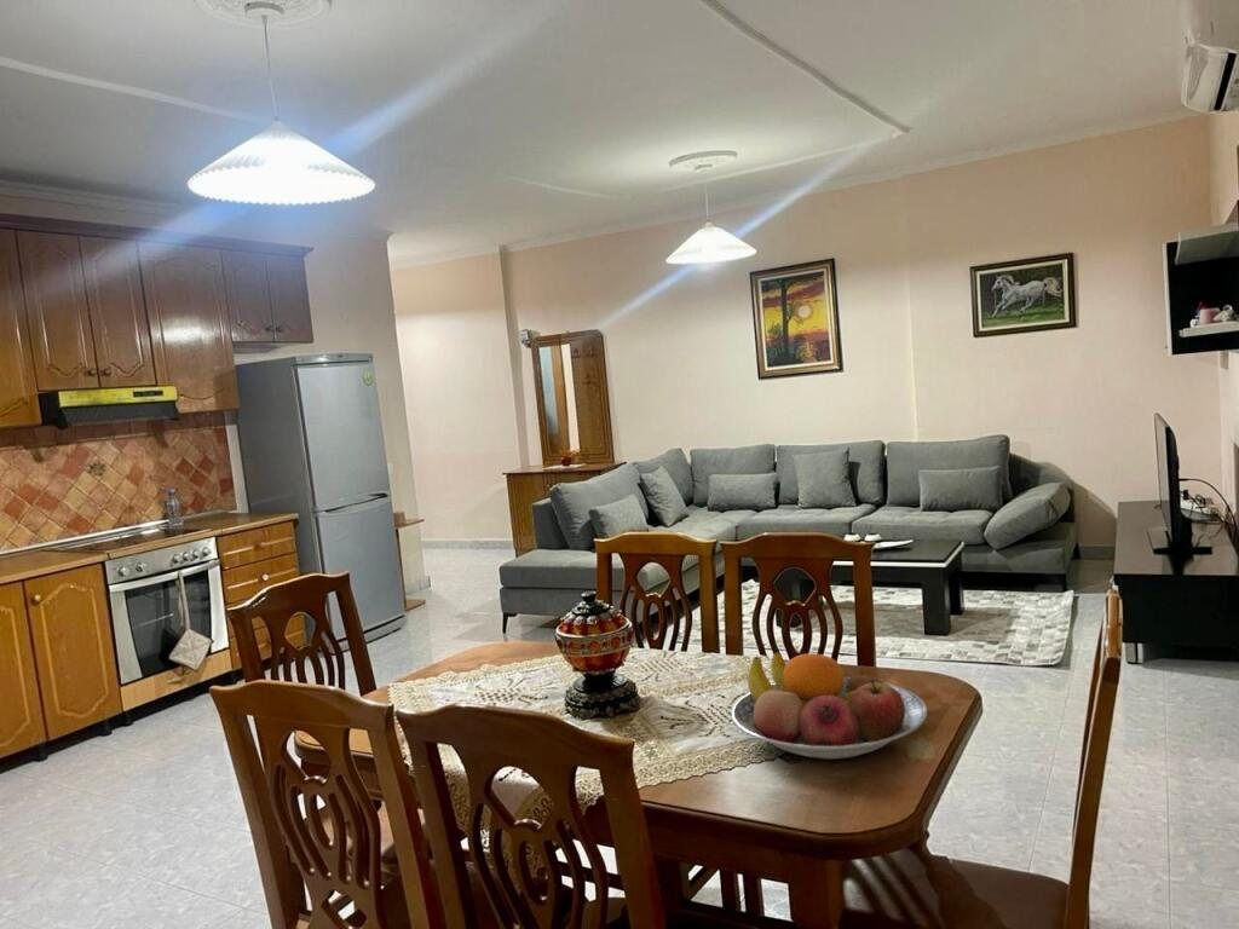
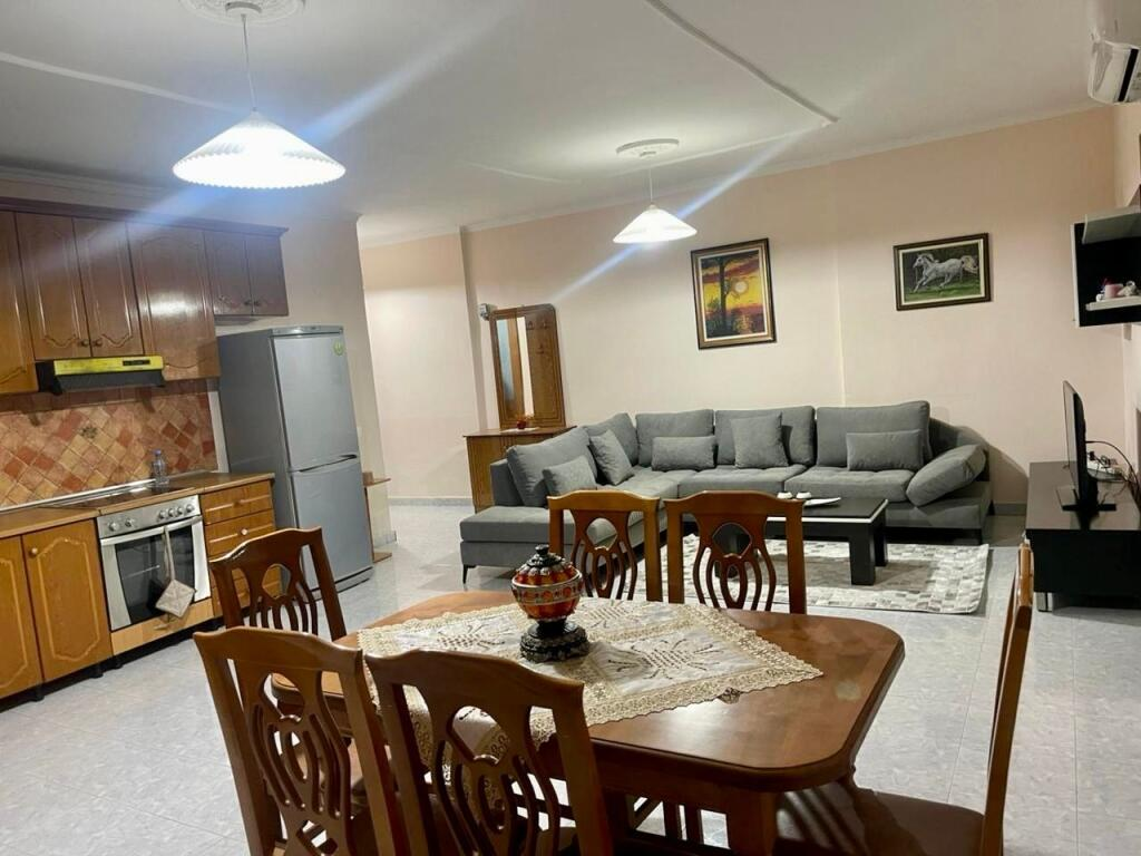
- fruit bowl [731,651,928,761]
